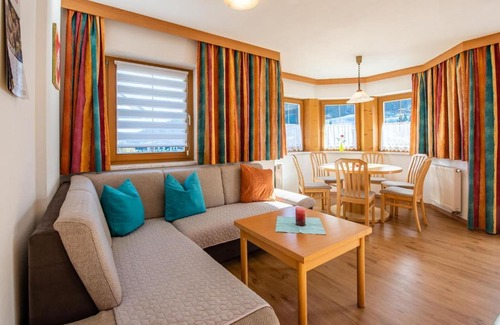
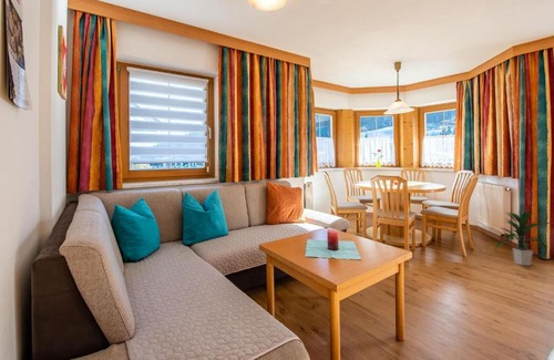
+ indoor plant [494,209,554,267]
